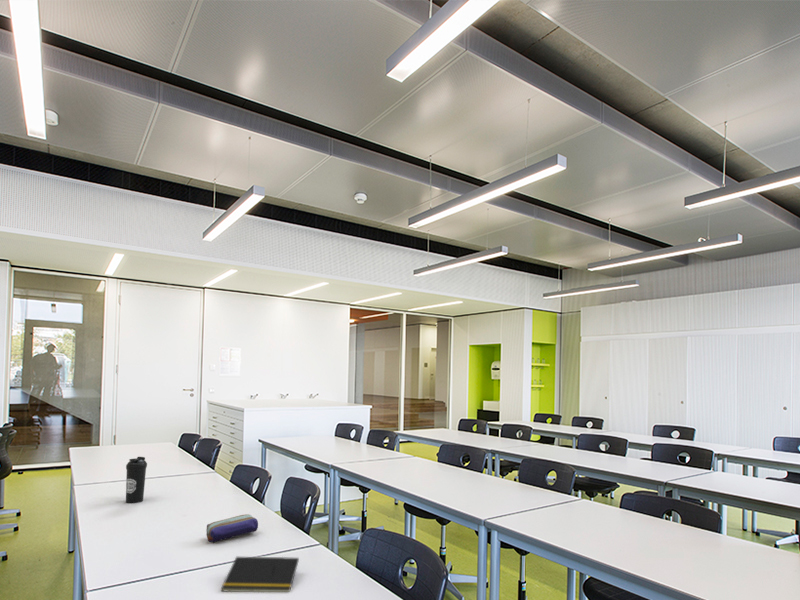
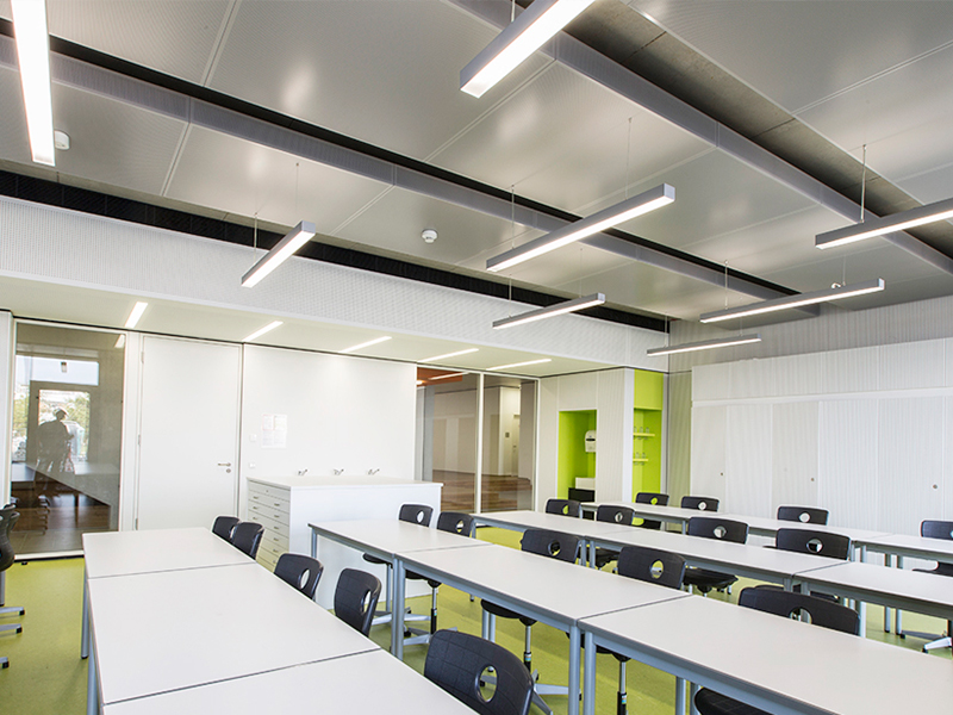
- notepad [220,556,300,593]
- pencil case [206,513,259,543]
- water bottle [125,456,148,504]
